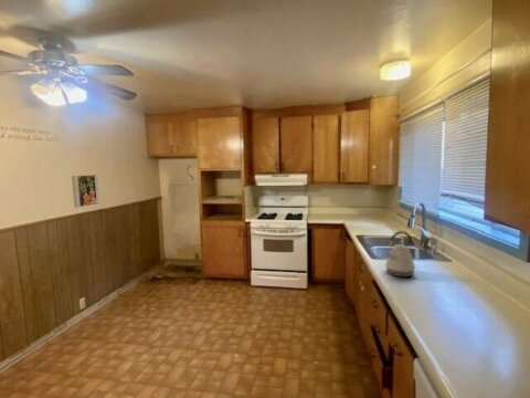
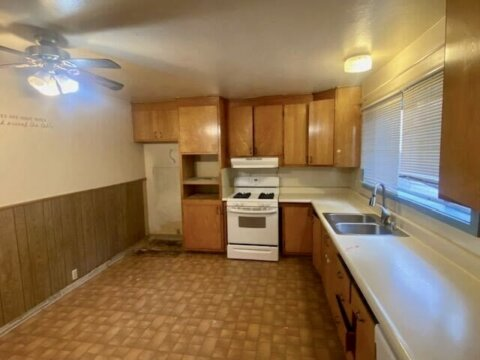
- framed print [71,174,100,209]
- kettle [384,230,416,277]
